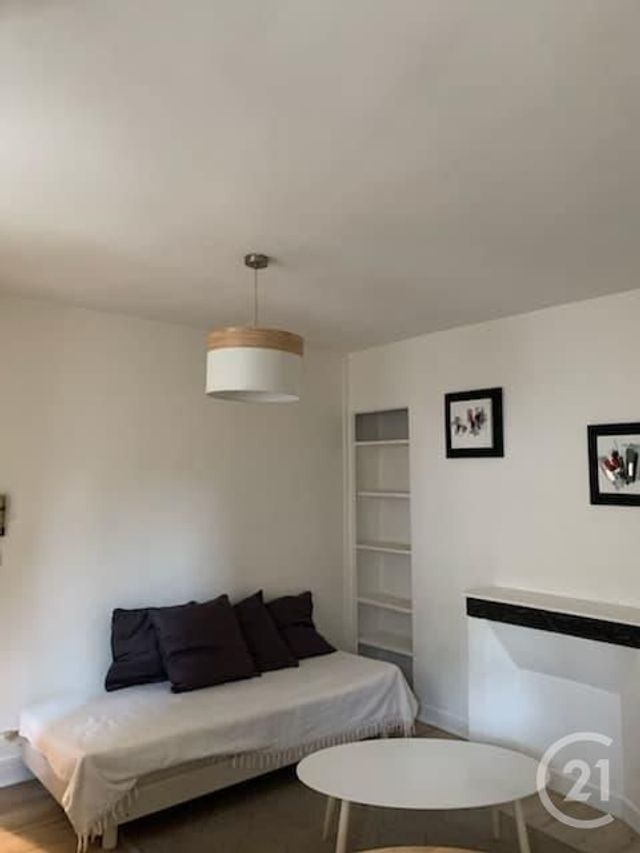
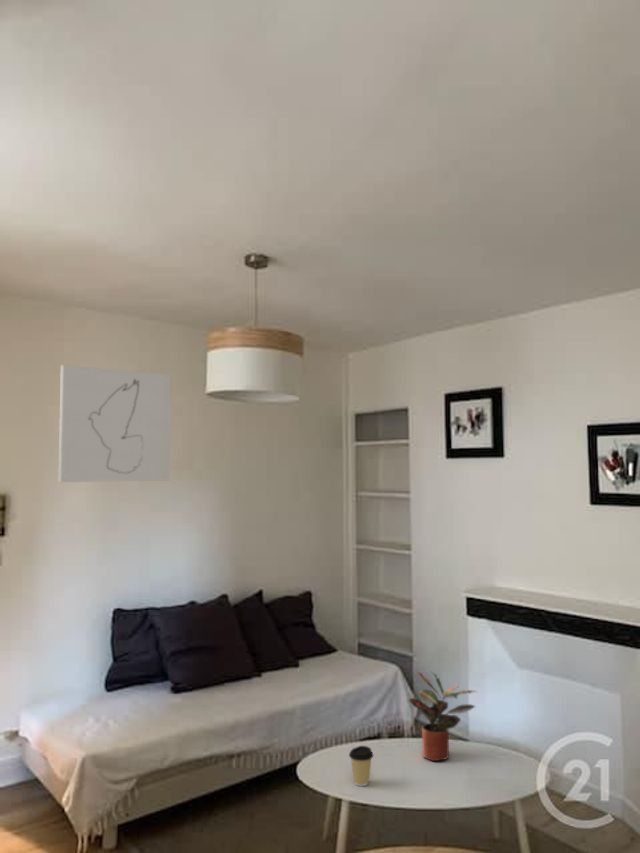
+ coffee cup [348,745,374,787]
+ potted plant [408,670,478,762]
+ wall art [57,364,171,483]
